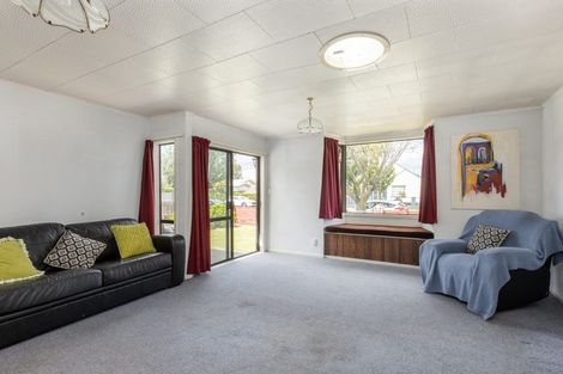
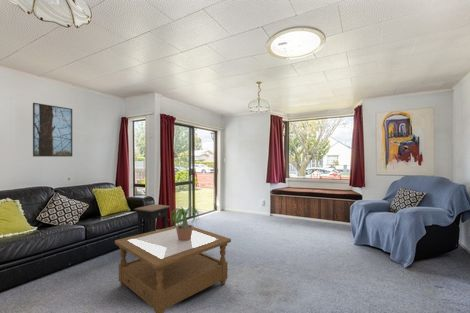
+ potted plant [167,206,203,241]
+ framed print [32,102,73,158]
+ coffee table [114,223,232,313]
+ side table [133,203,171,235]
